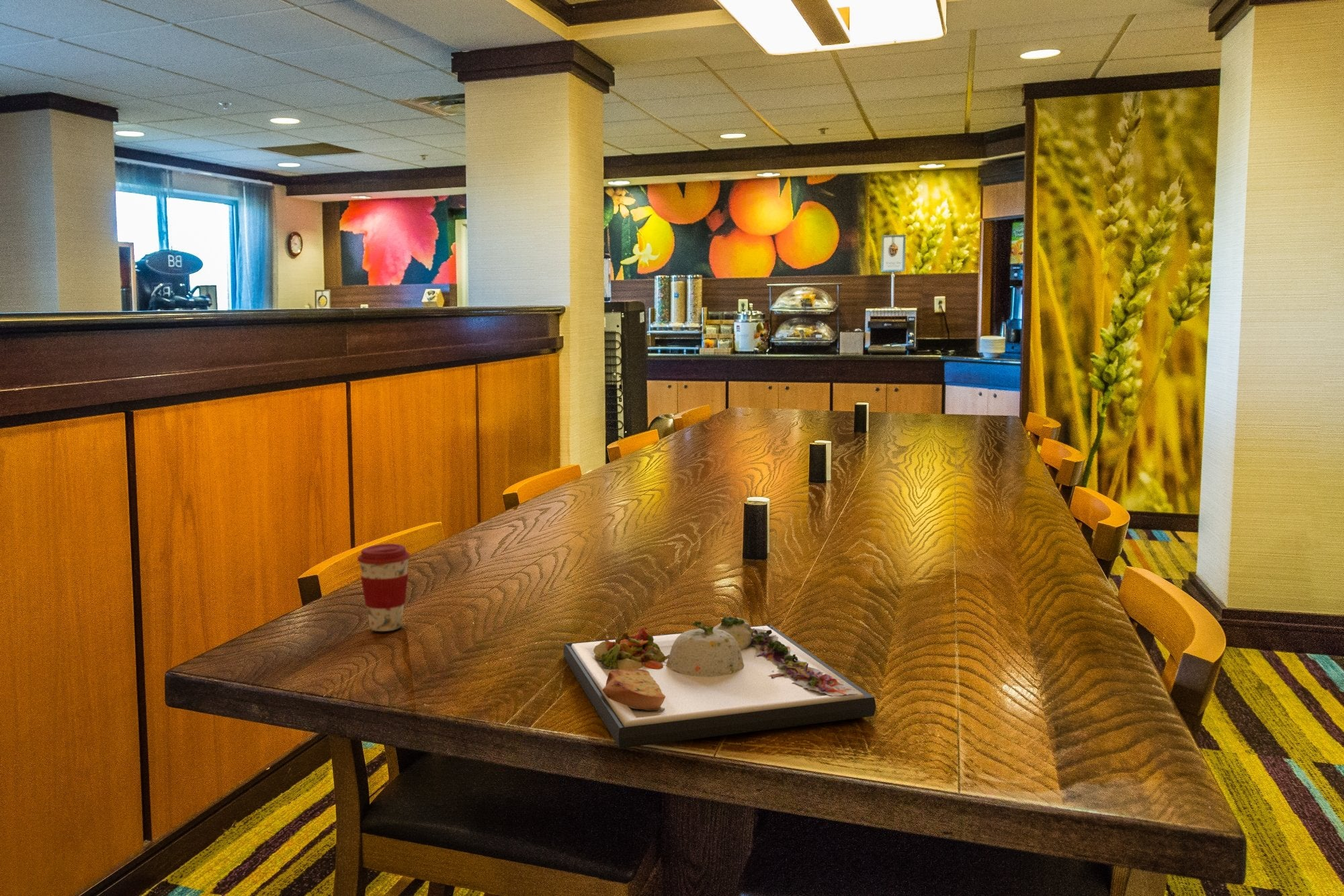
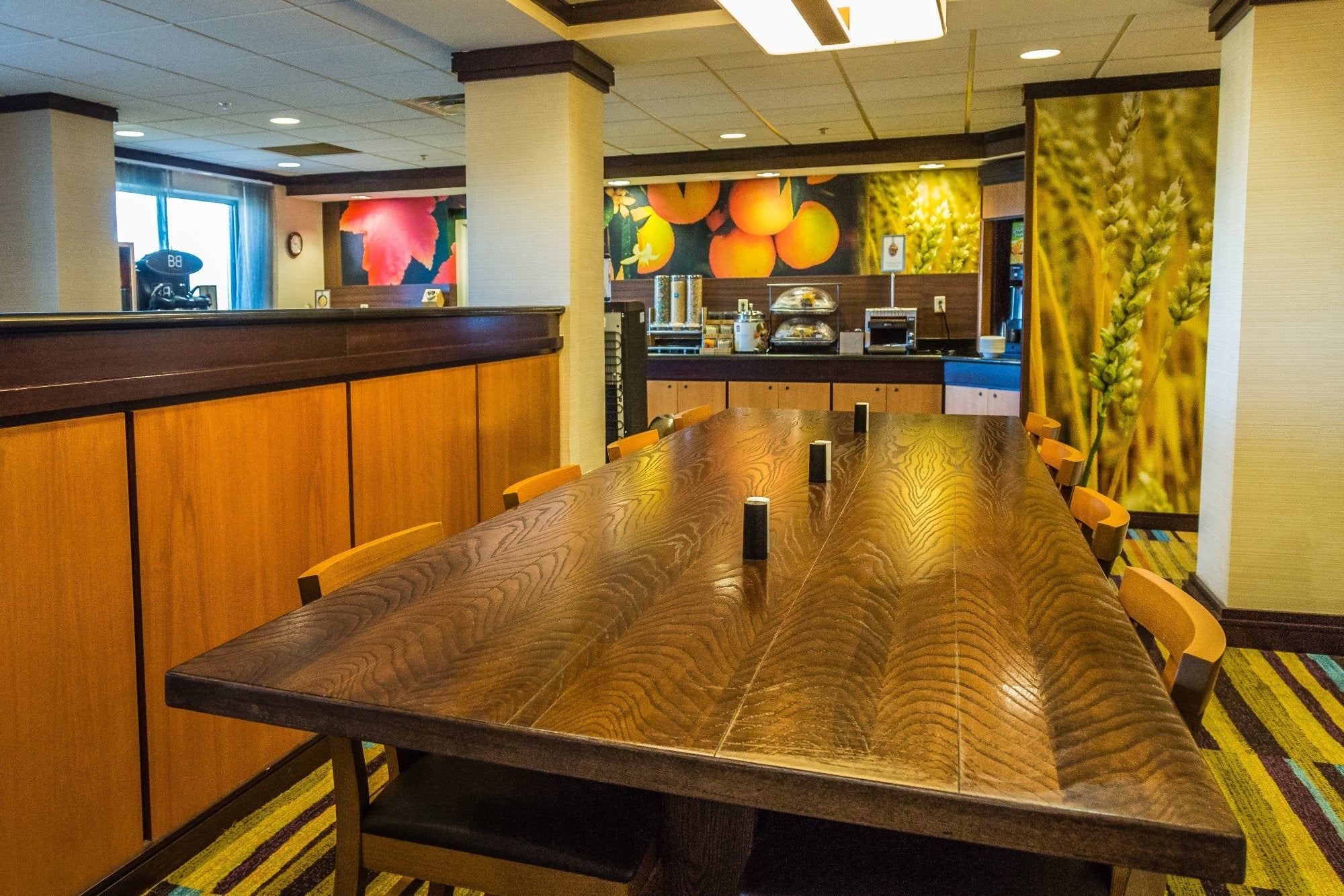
- dinner plate [562,616,876,749]
- coffee cup [357,543,411,632]
